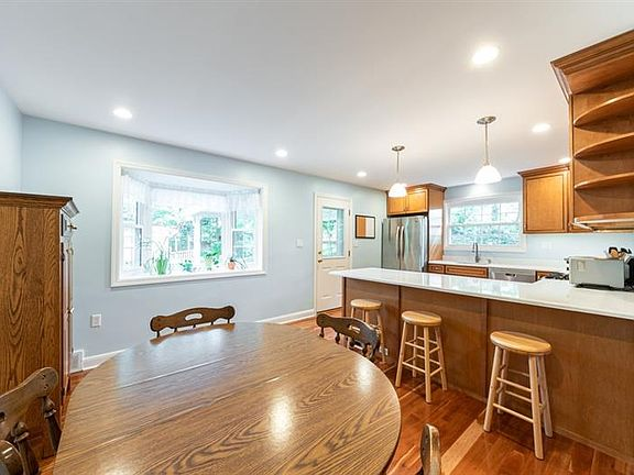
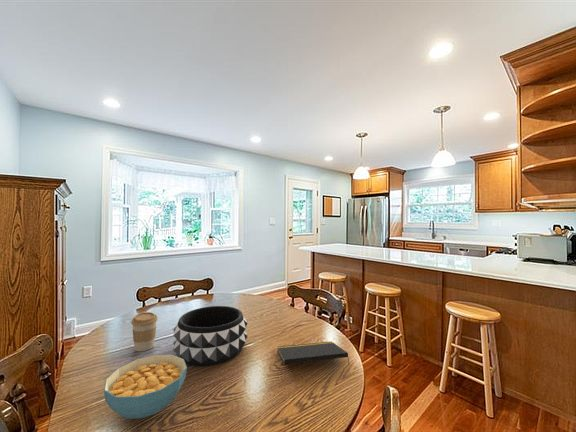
+ notepad [276,340,351,366]
+ decorative bowl [172,305,249,368]
+ coffee cup [130,311,159,352]
+ cereal bowl [103,354,188,420]
